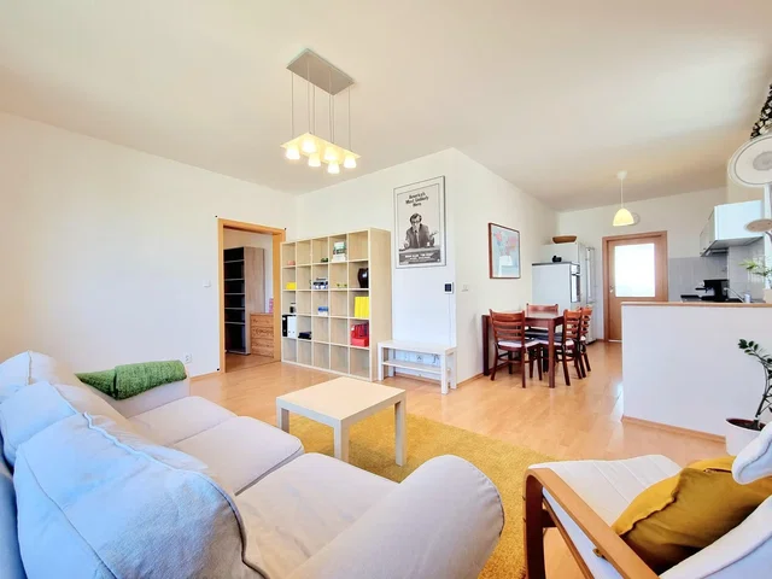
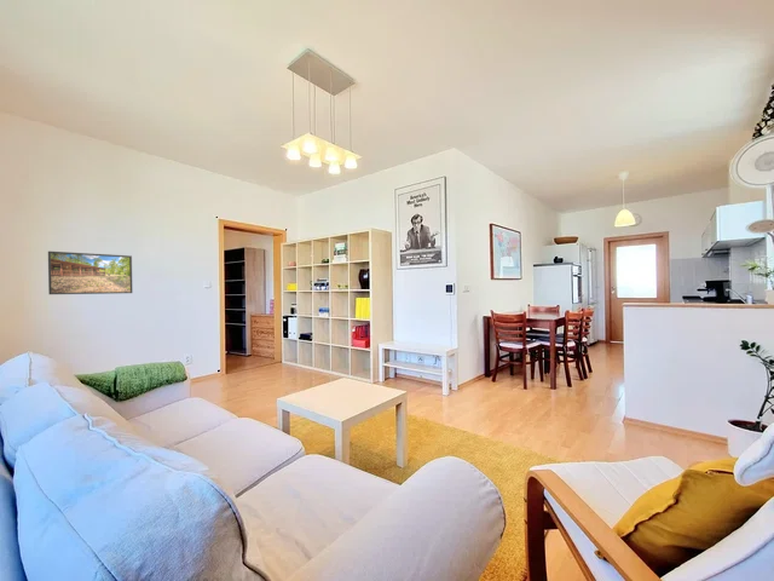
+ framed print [47,251,133,295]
